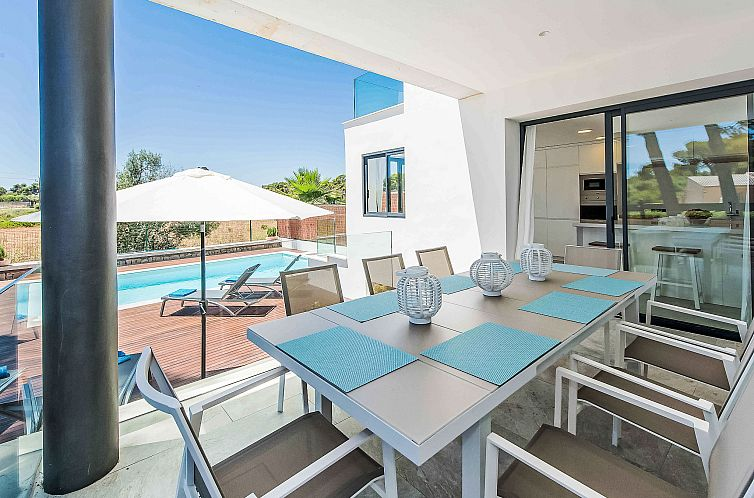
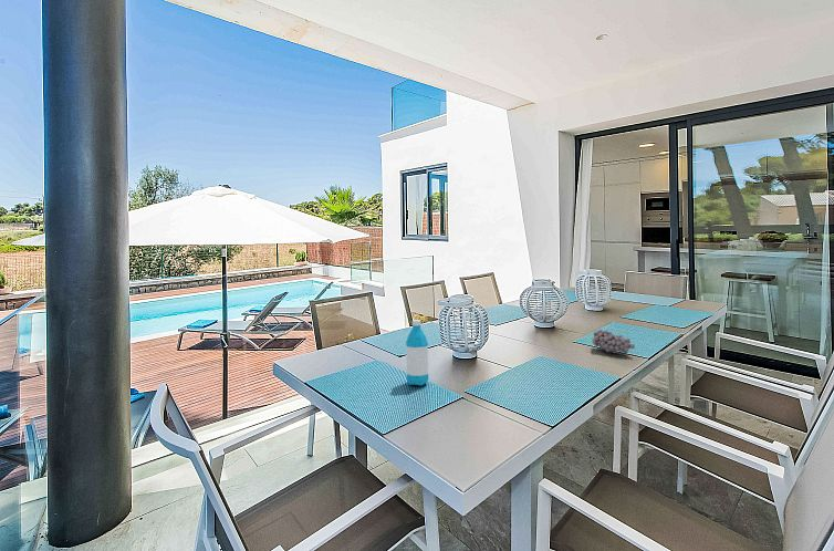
+ fruit [591,329,636,354]
+ water bottle [405,319,429,386]
